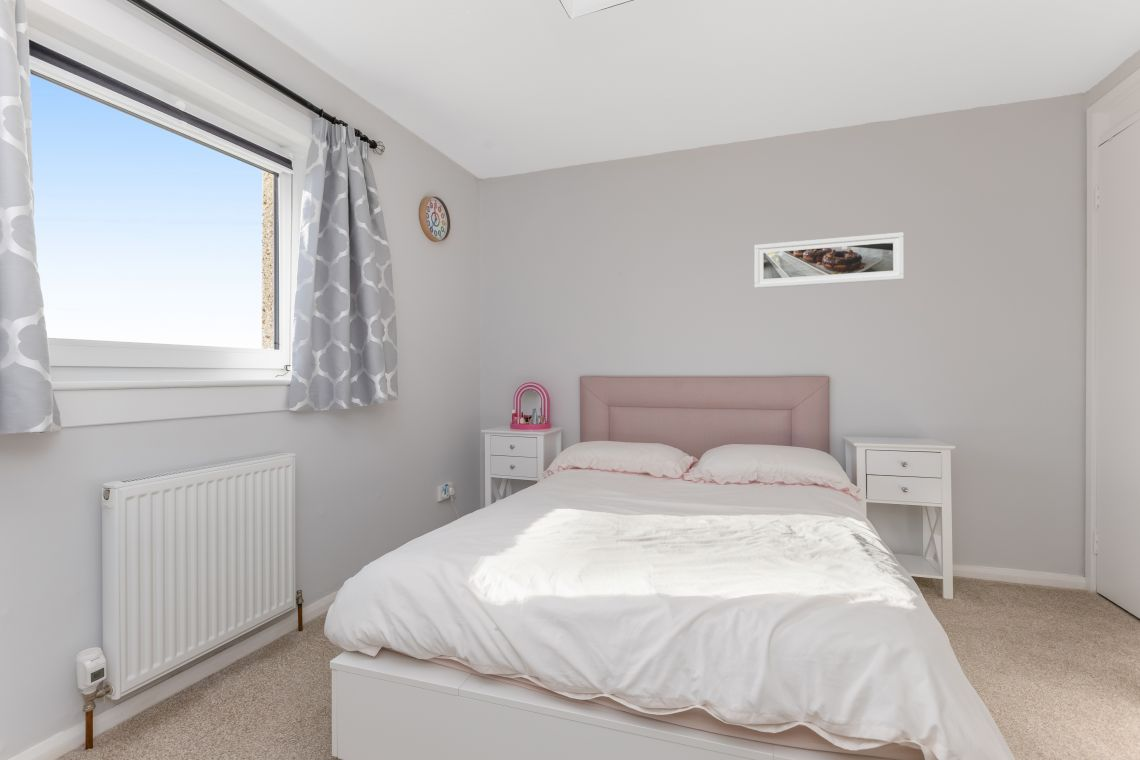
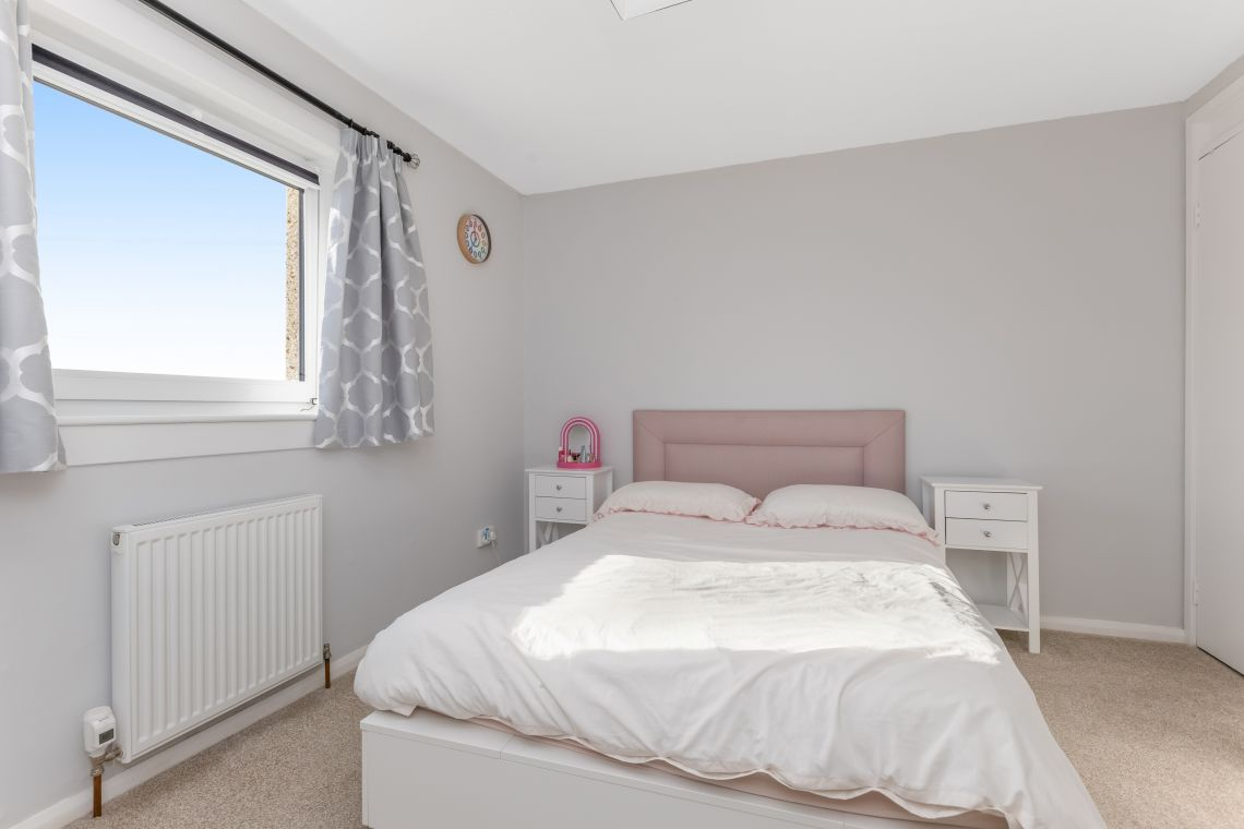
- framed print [753,231,905,289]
